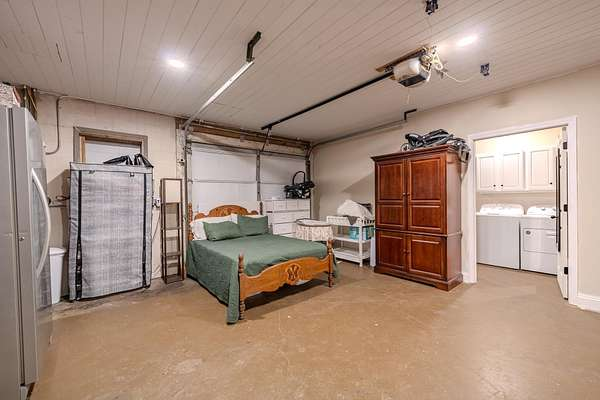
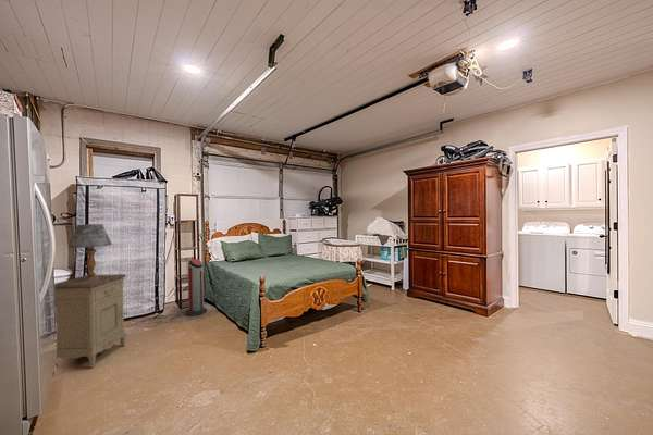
+ table lamp [67,223,113,281]
+ air purifier [185,258,208,316]
+ nightstand [53,273,128,369]
